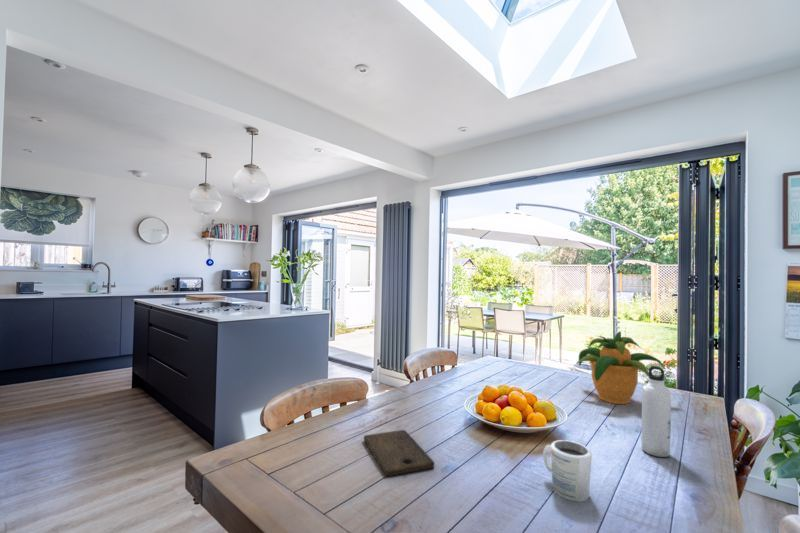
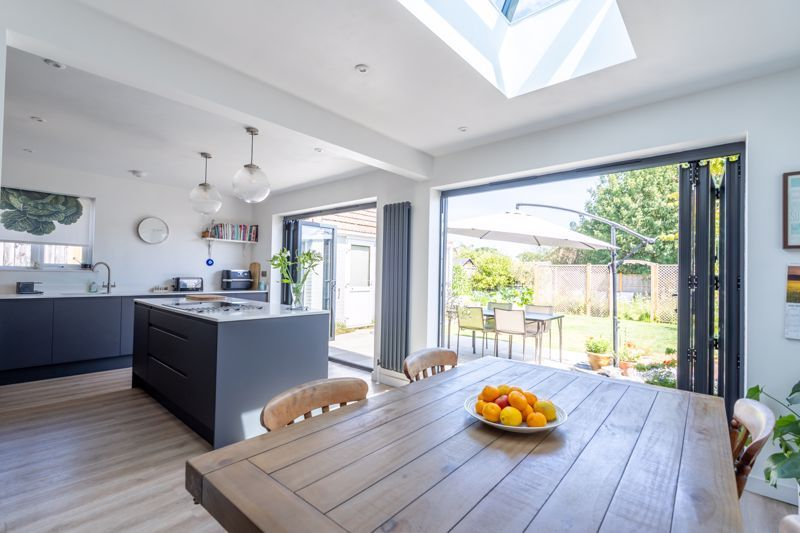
- water bottle [641,365,672,458]
- mug [542,439,593,503]
- potted plant [575,330,665,405]
- cutting board [363,429,435,477]
